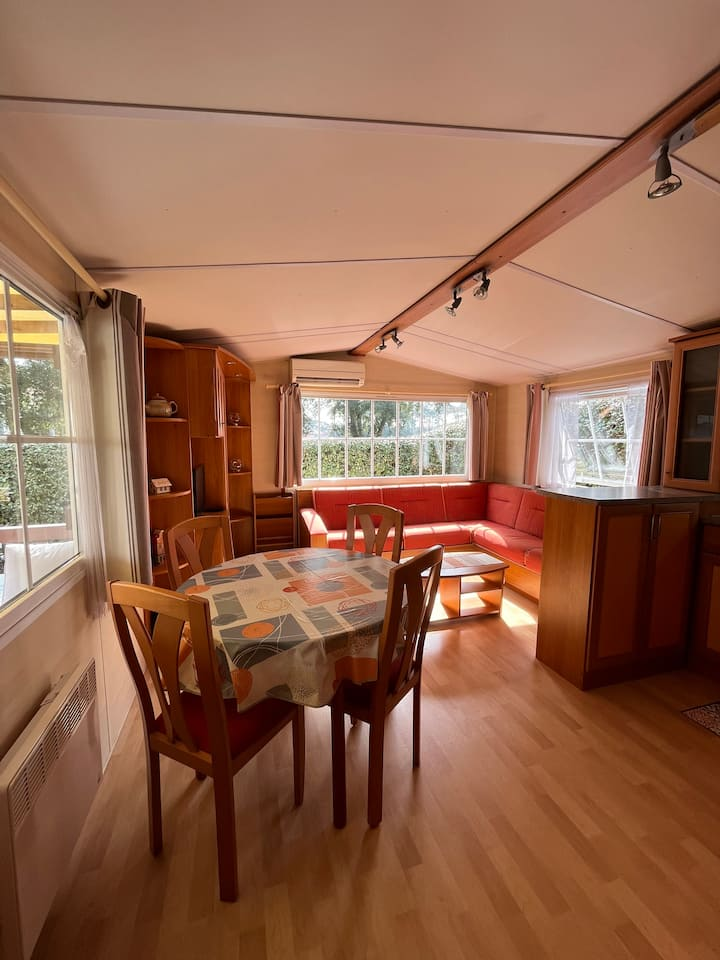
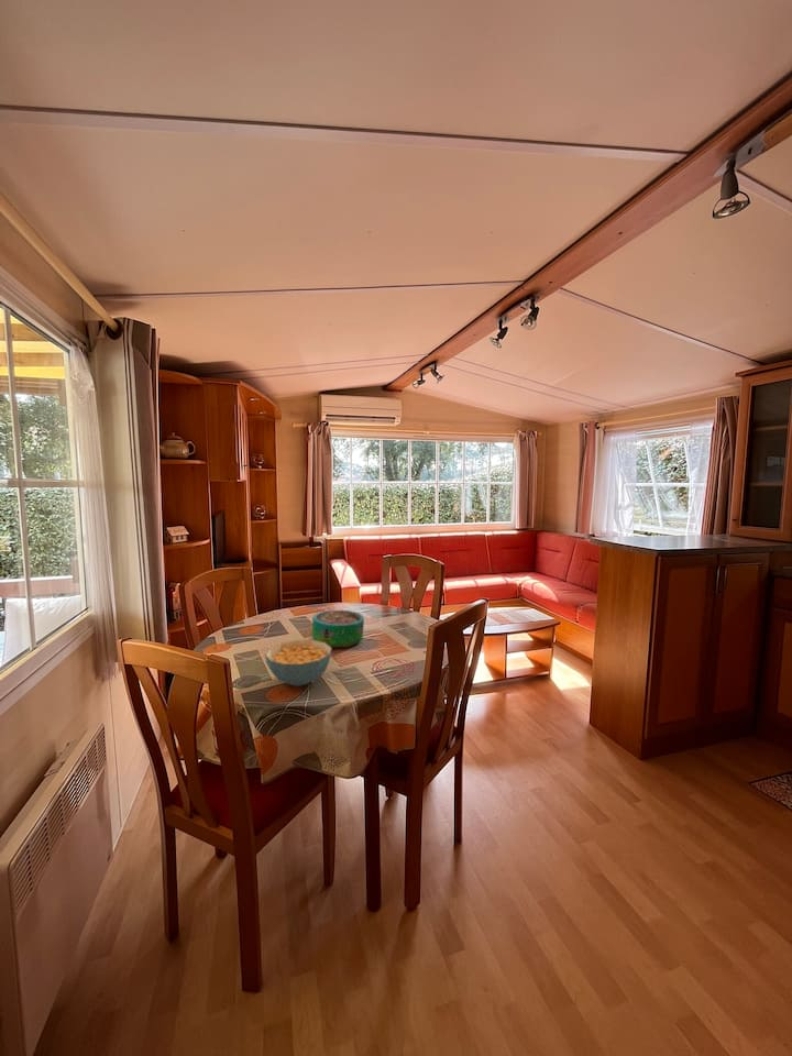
+ decorative bowl [311,608,365,649]
+ cereal bowl [264,639,332,688]
